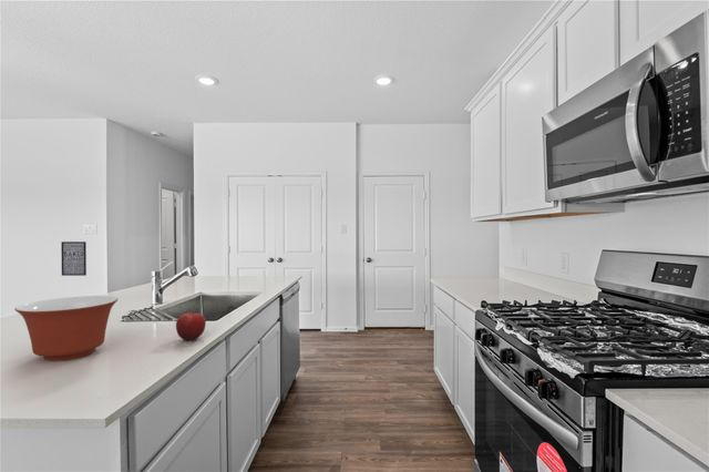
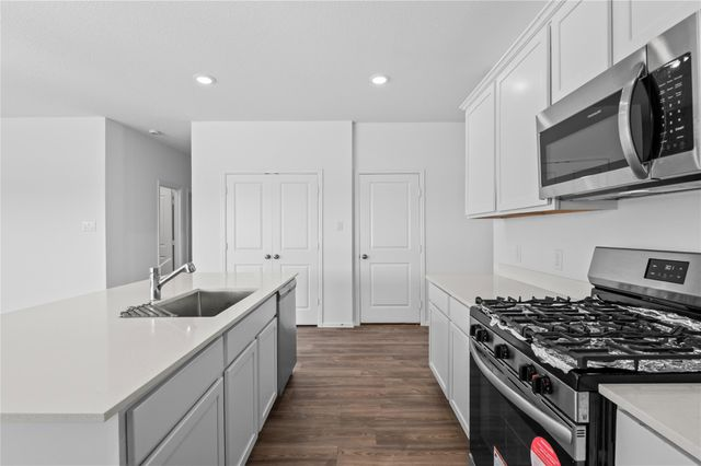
- fruit [175,309,207,341]
- mixing bowl [13,295,119,362]
- wall art [60,240,88,277]
